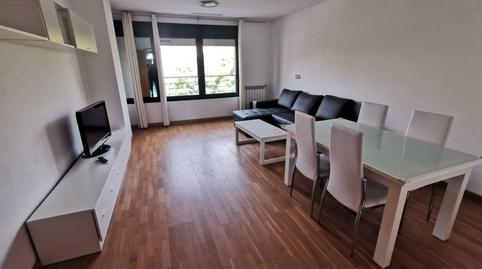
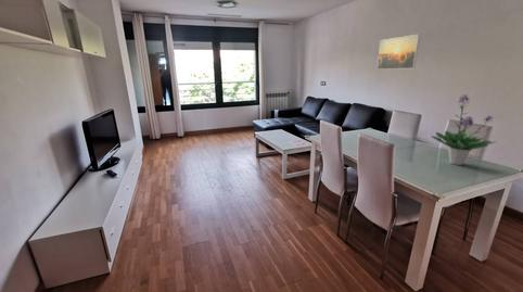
+ potted plant [430,93,498,166]
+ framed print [375,33,421,71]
